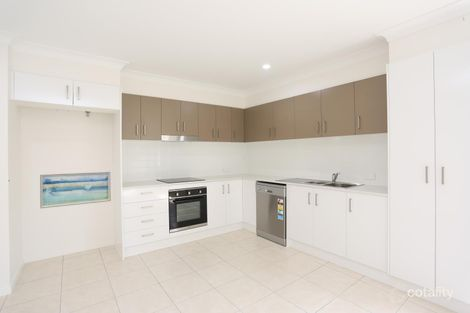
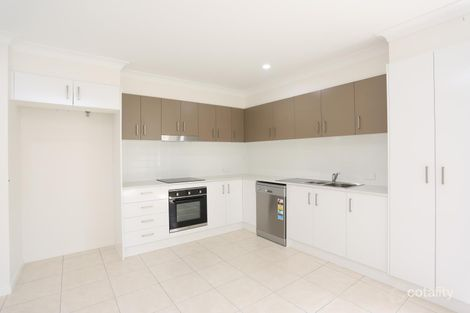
- wall art [39,171,112,209]
